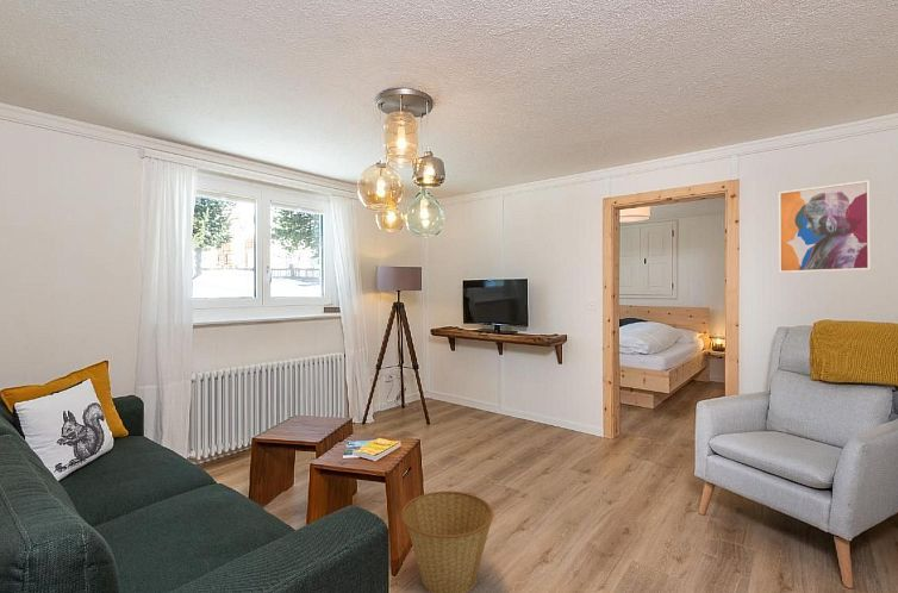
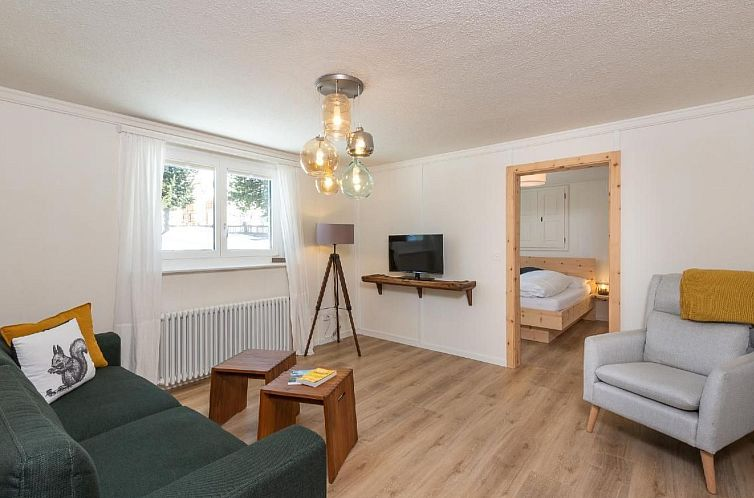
- wall art [778,180,871,274]
- basket [400,489,494,593]
